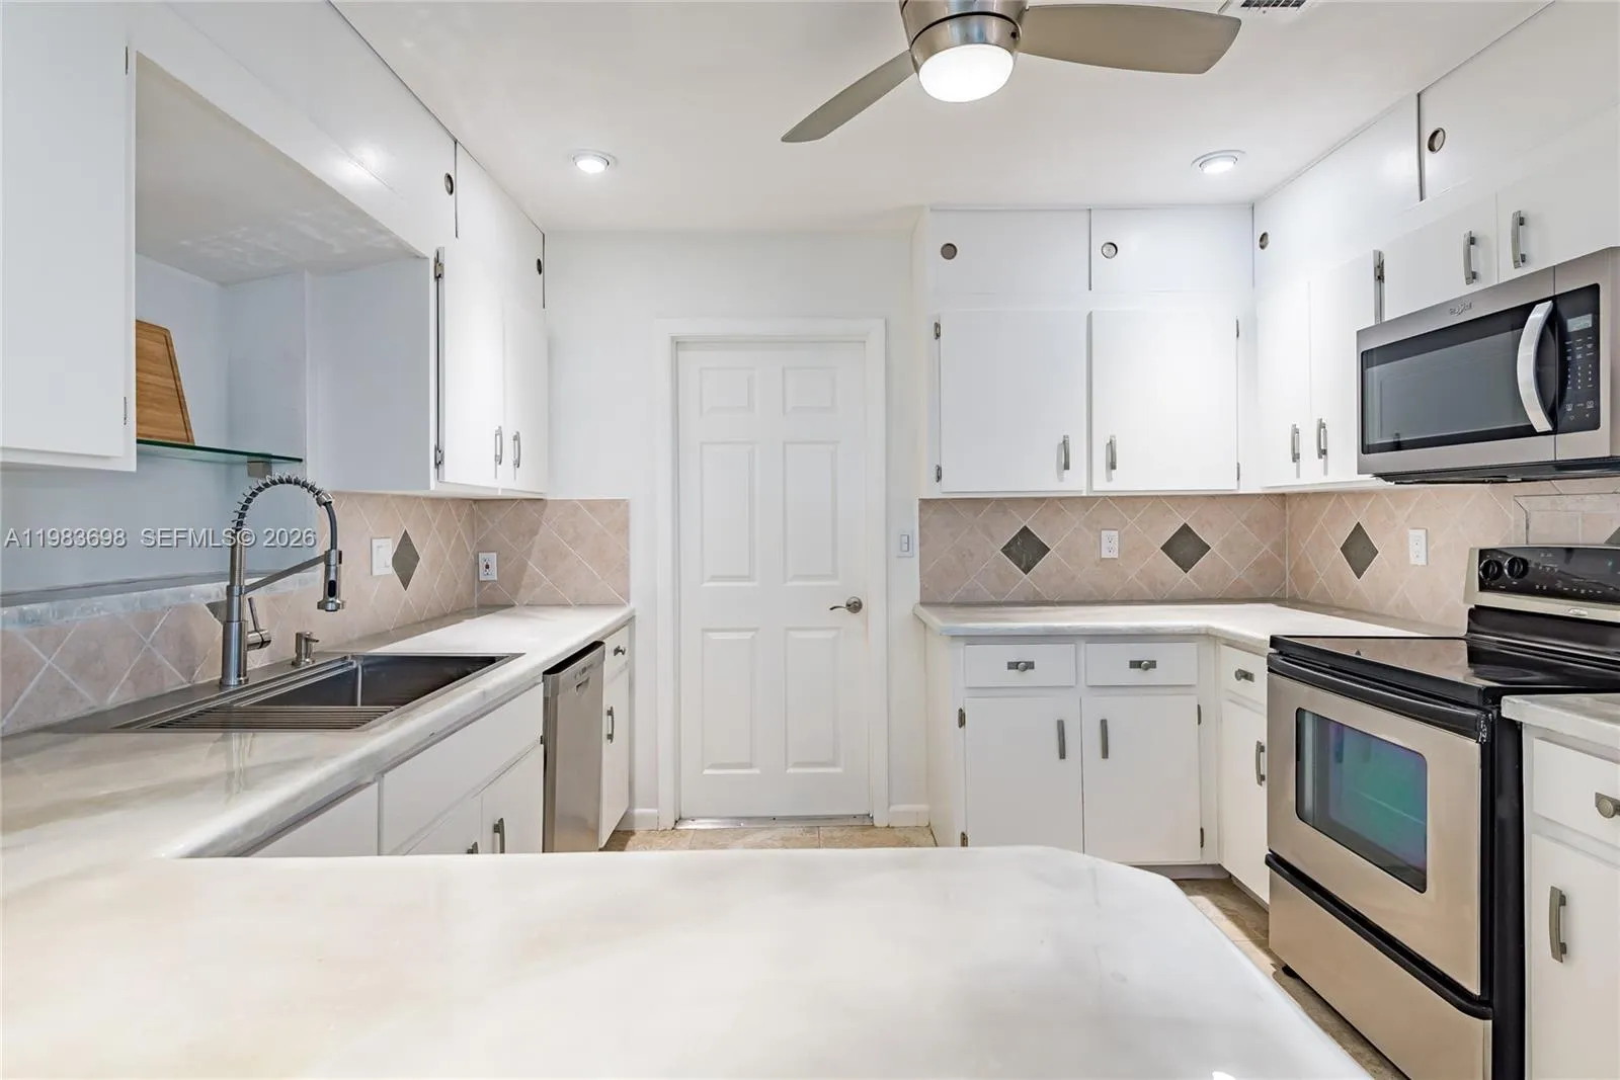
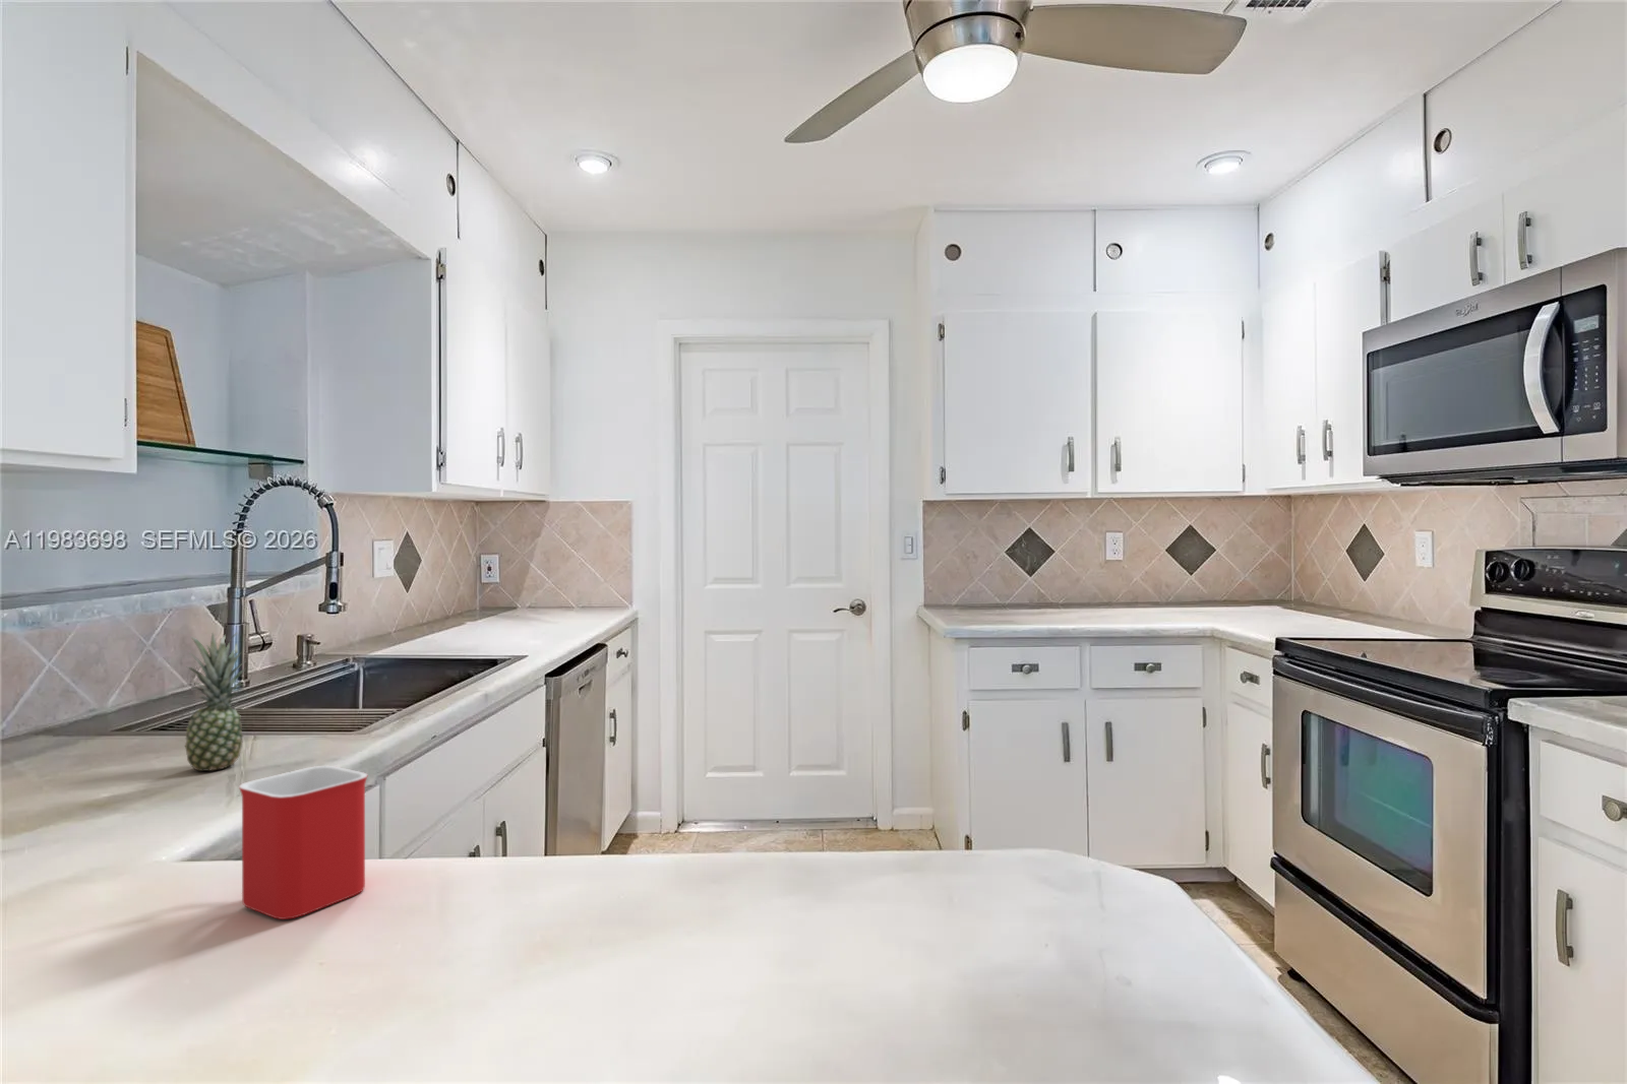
+ mug [238,765,369,921]
+ fruit [184,630,247,772]
